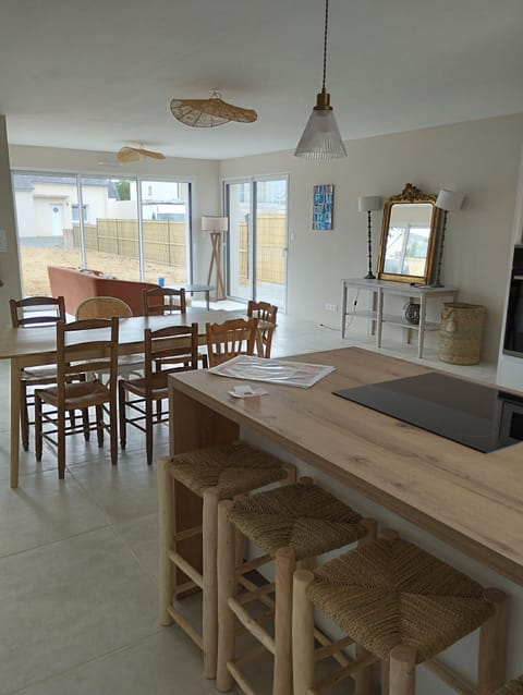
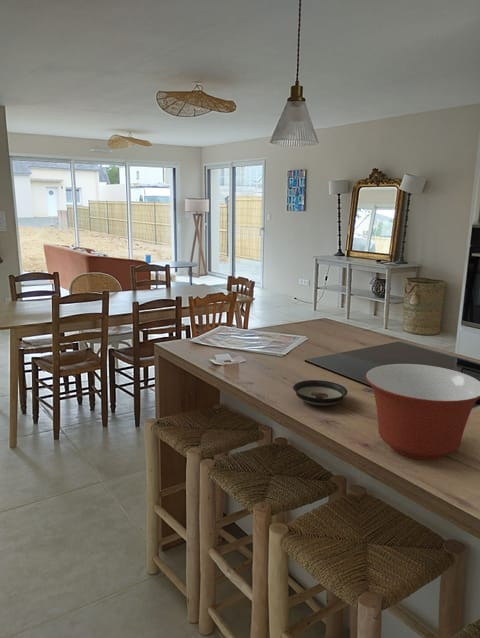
+ mixing bowl [365,363,480,461]
+ saucer [292,379,349,407]
